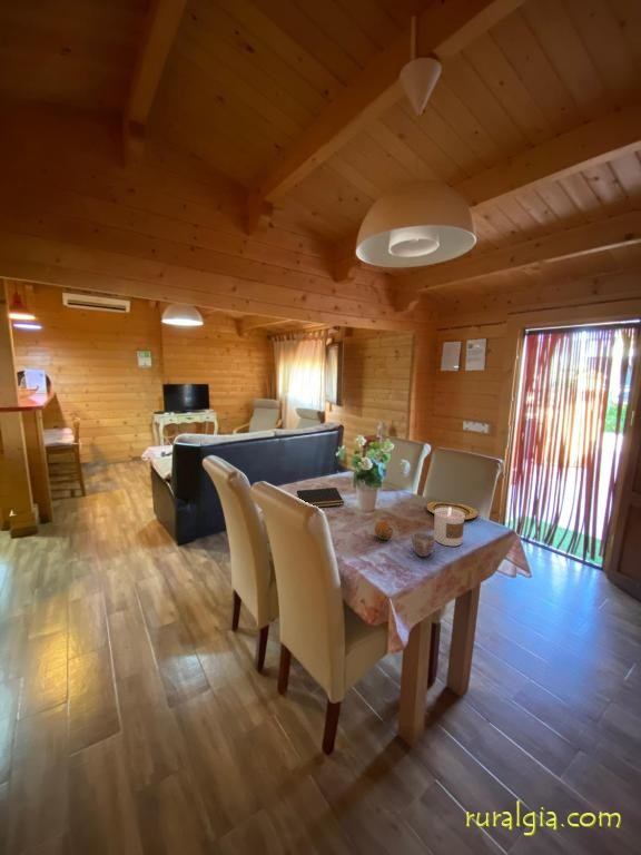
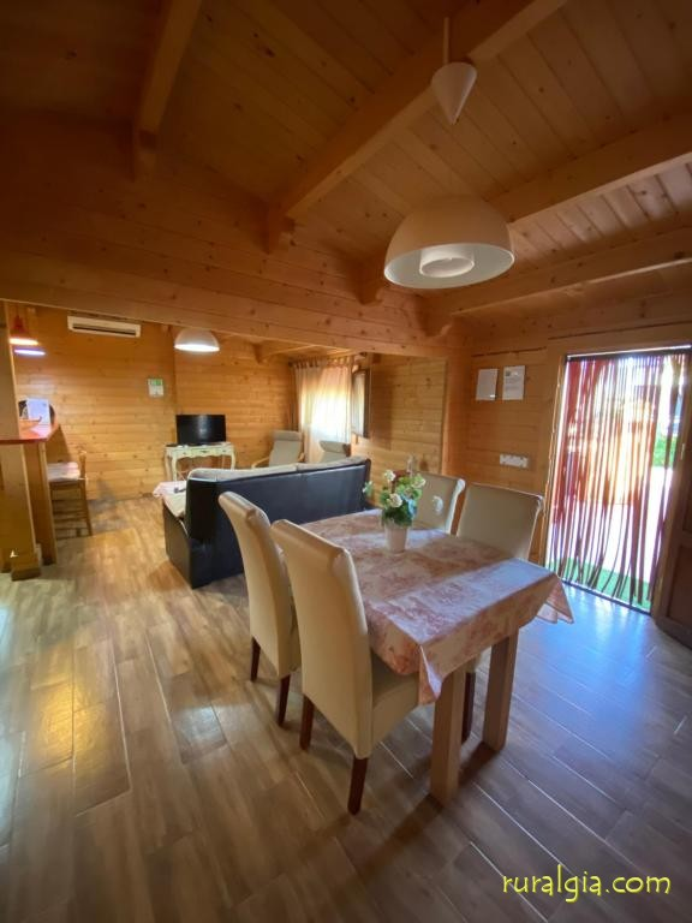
- fruit [374,520,394,541]
- cup [411,531,437,558]
- plate [425,500,479,520]
- notepad [295,487,345,508]
- candle [433,508,465,547]
